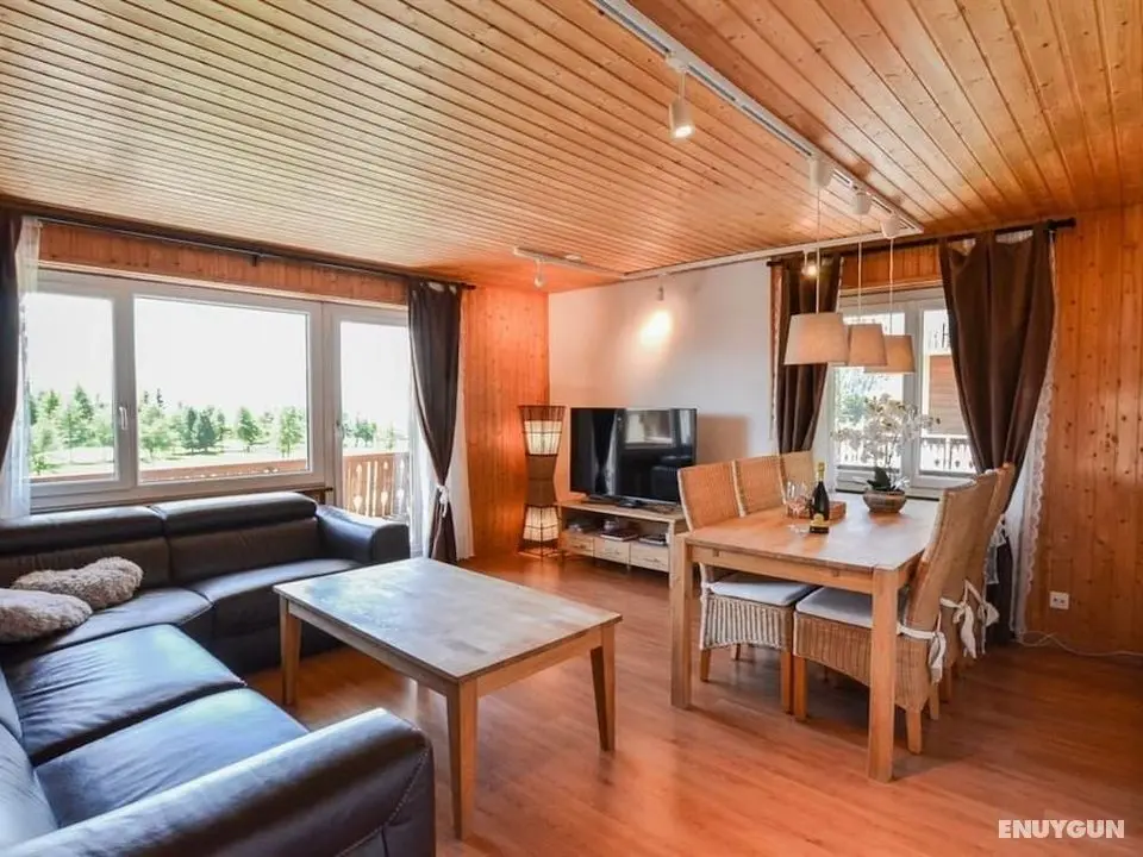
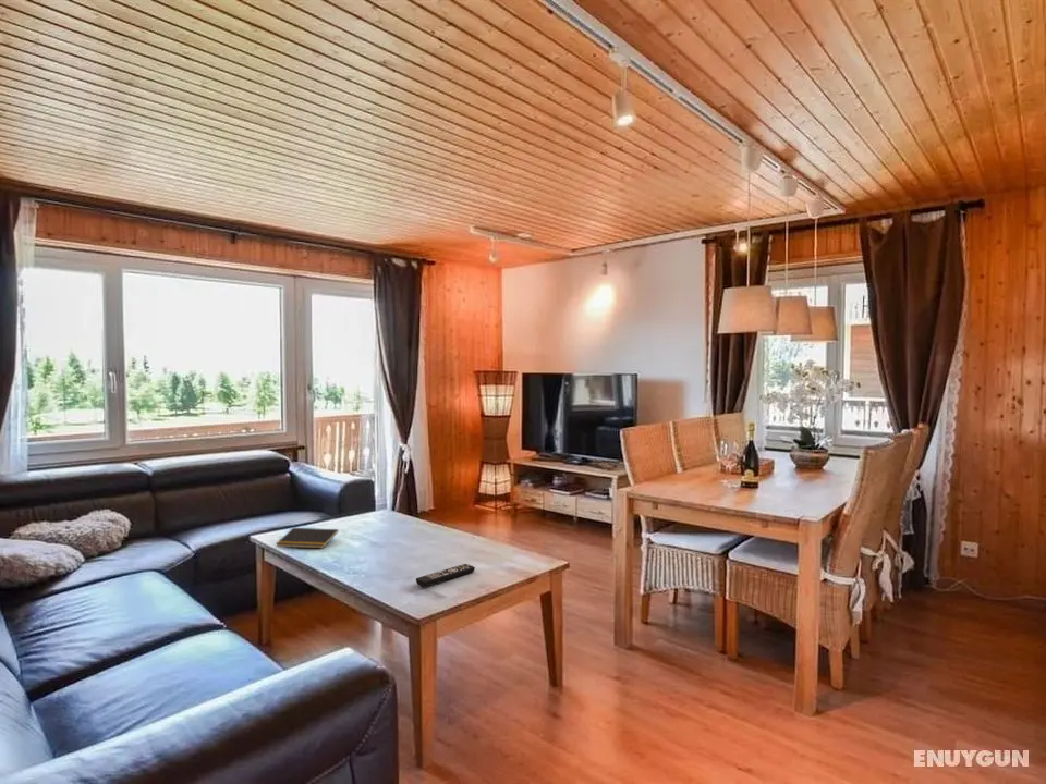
+ notepad [275,527,339,550]
+ remote control [415,563,476,588]
